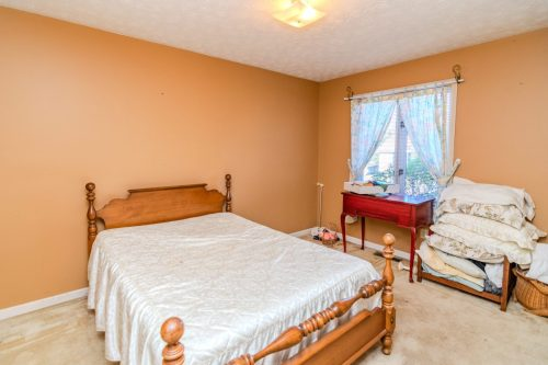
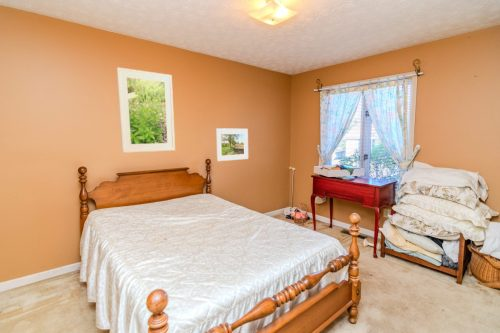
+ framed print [215,127,249,162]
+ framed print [116,66,176,154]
